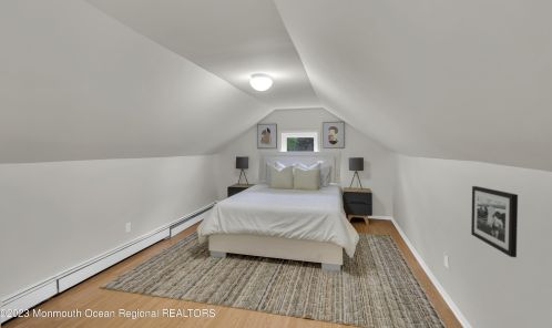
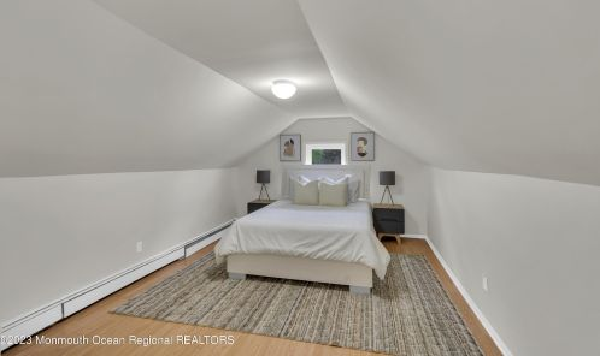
- picture frame [470,185,519,258]
